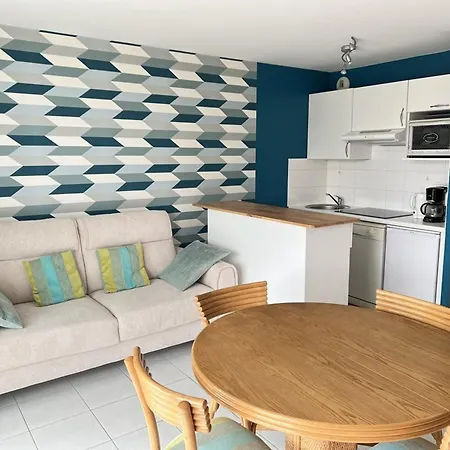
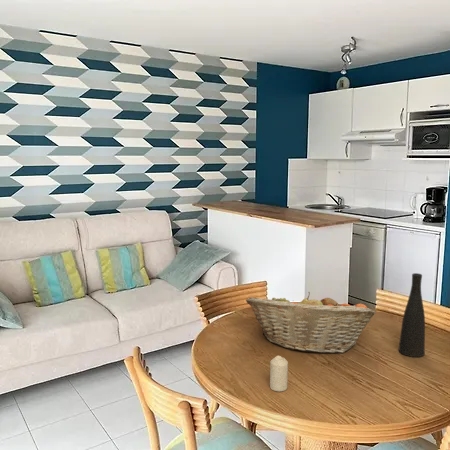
+ fruit basket [245,291,376,354]
+ vase [398,272,426,358]
+ candle [269,355,289,392]
